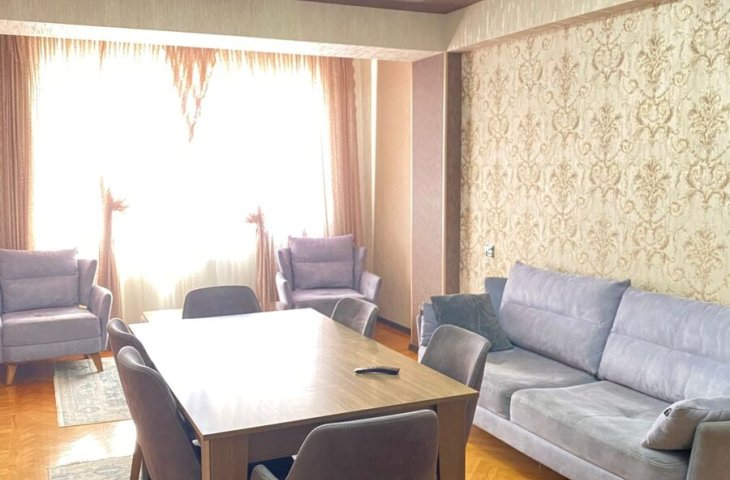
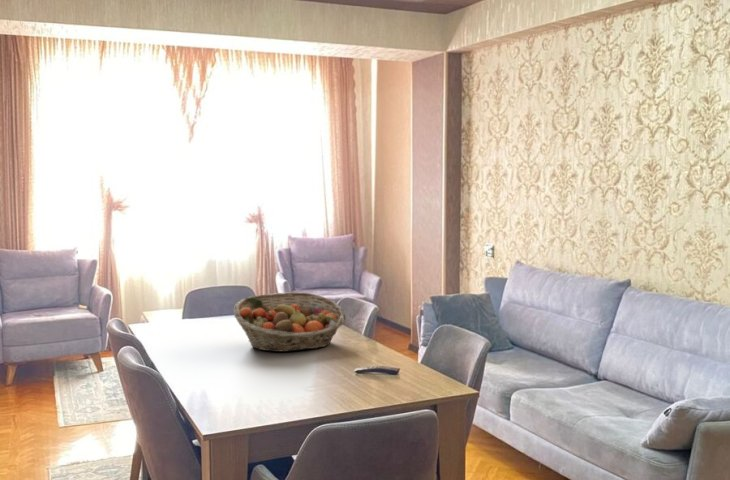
+ fruit basket [233,291,347,353]
